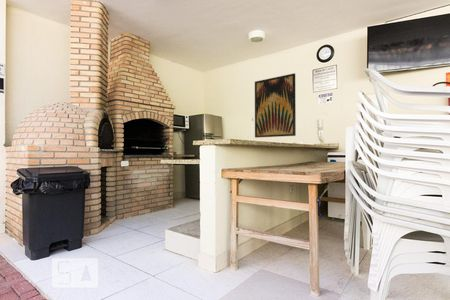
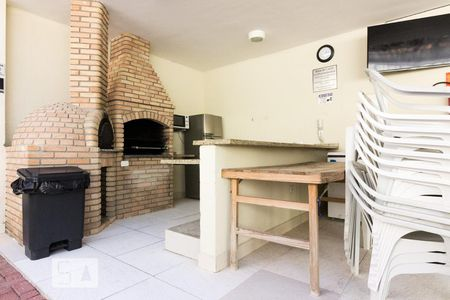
- wall art [254,72,297,139]
